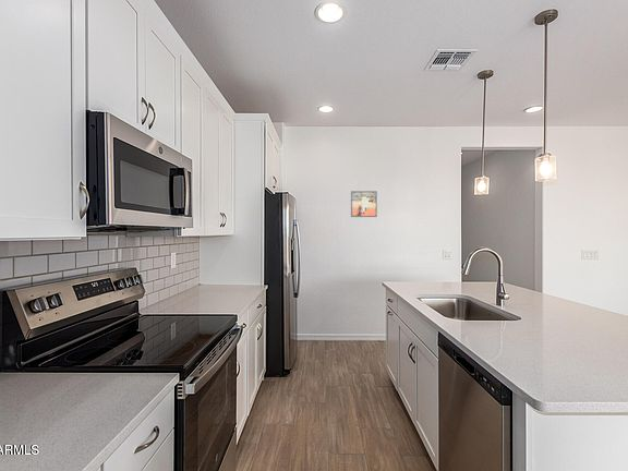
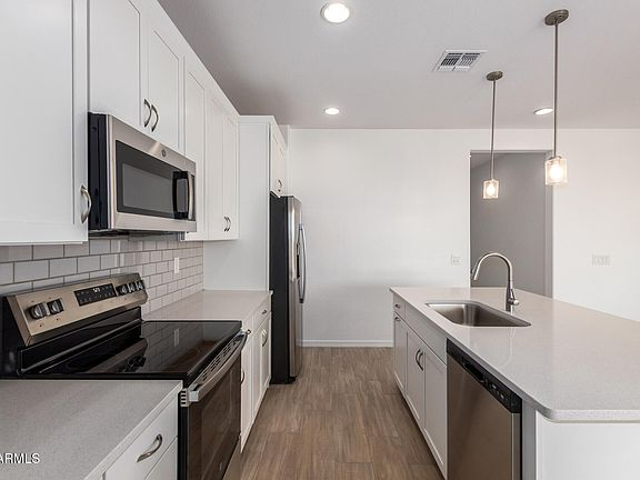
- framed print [350,190,378,218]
